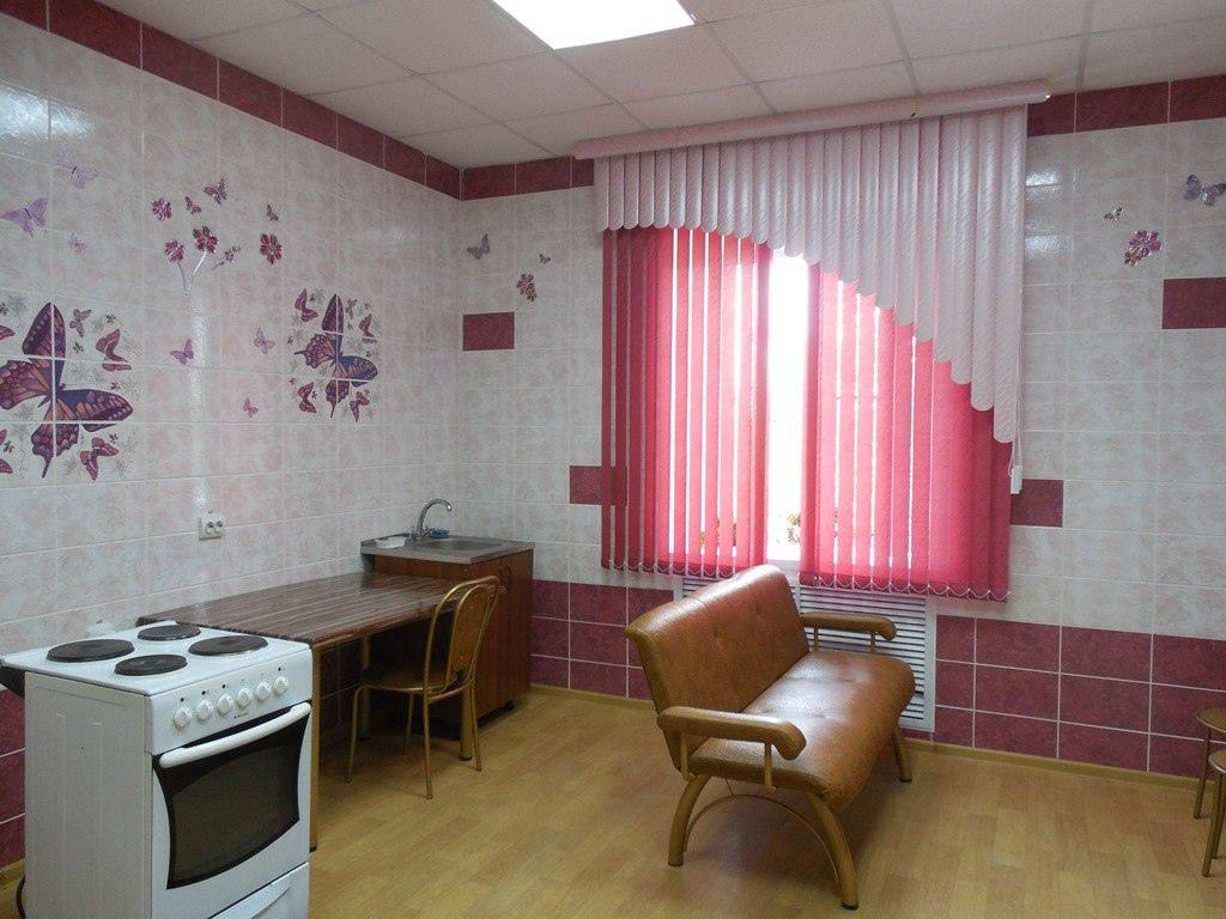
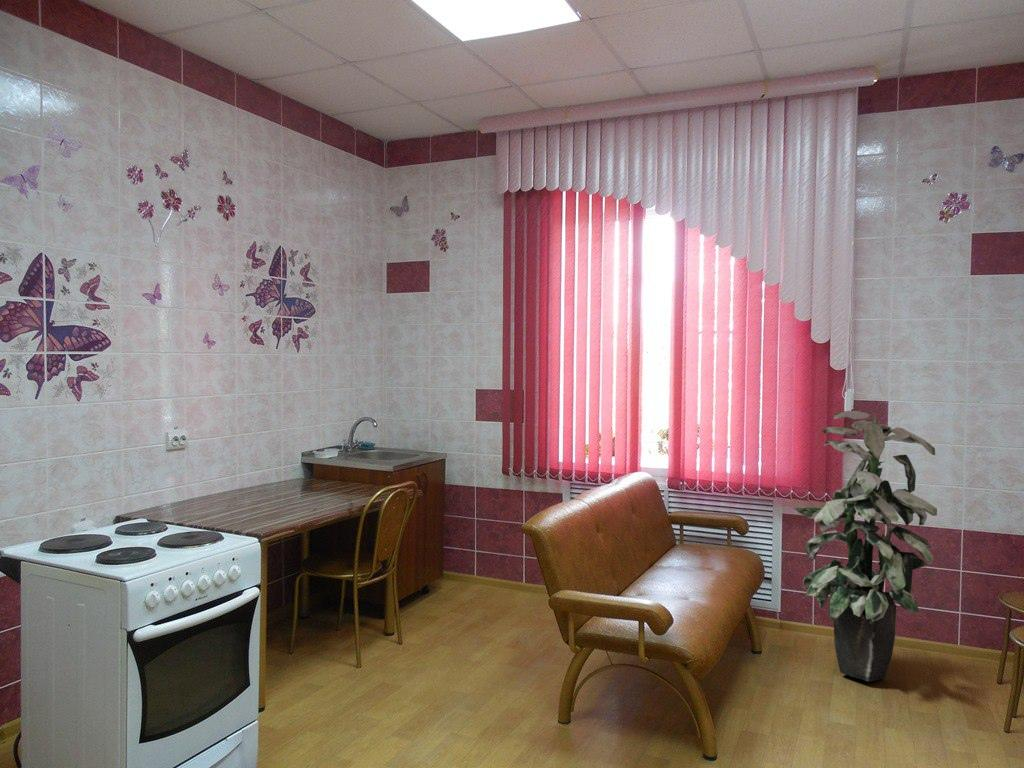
+ indoor plant [792,410,938,683]
